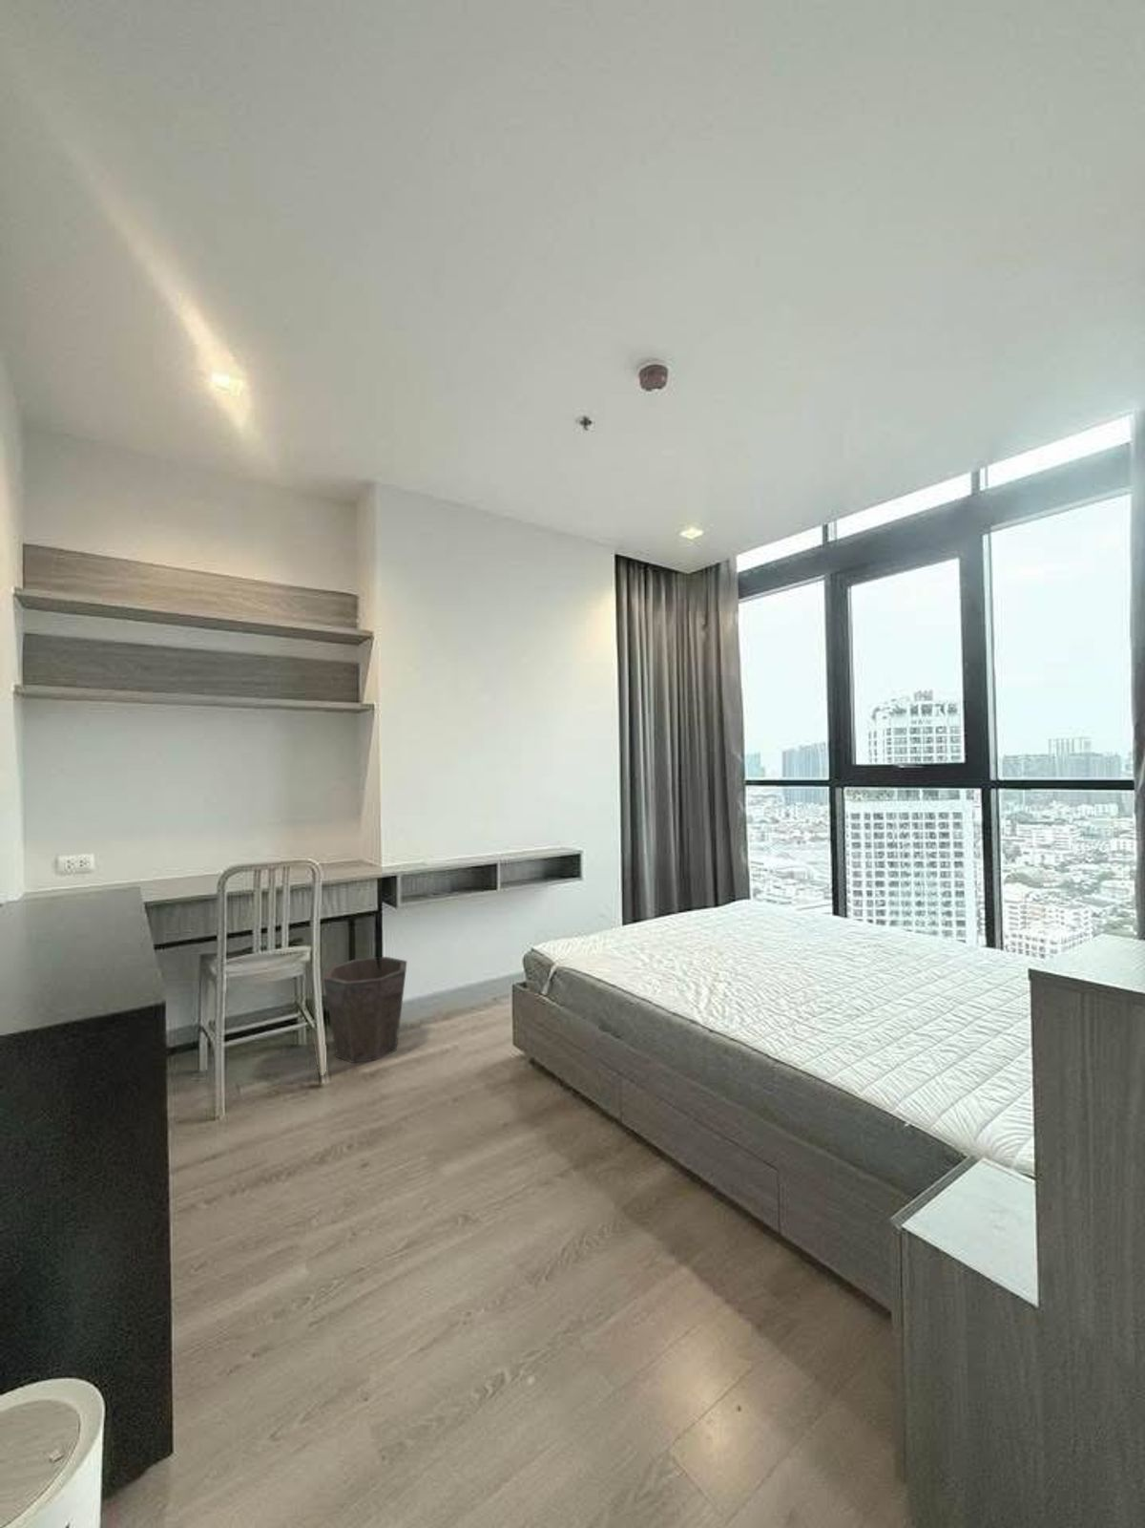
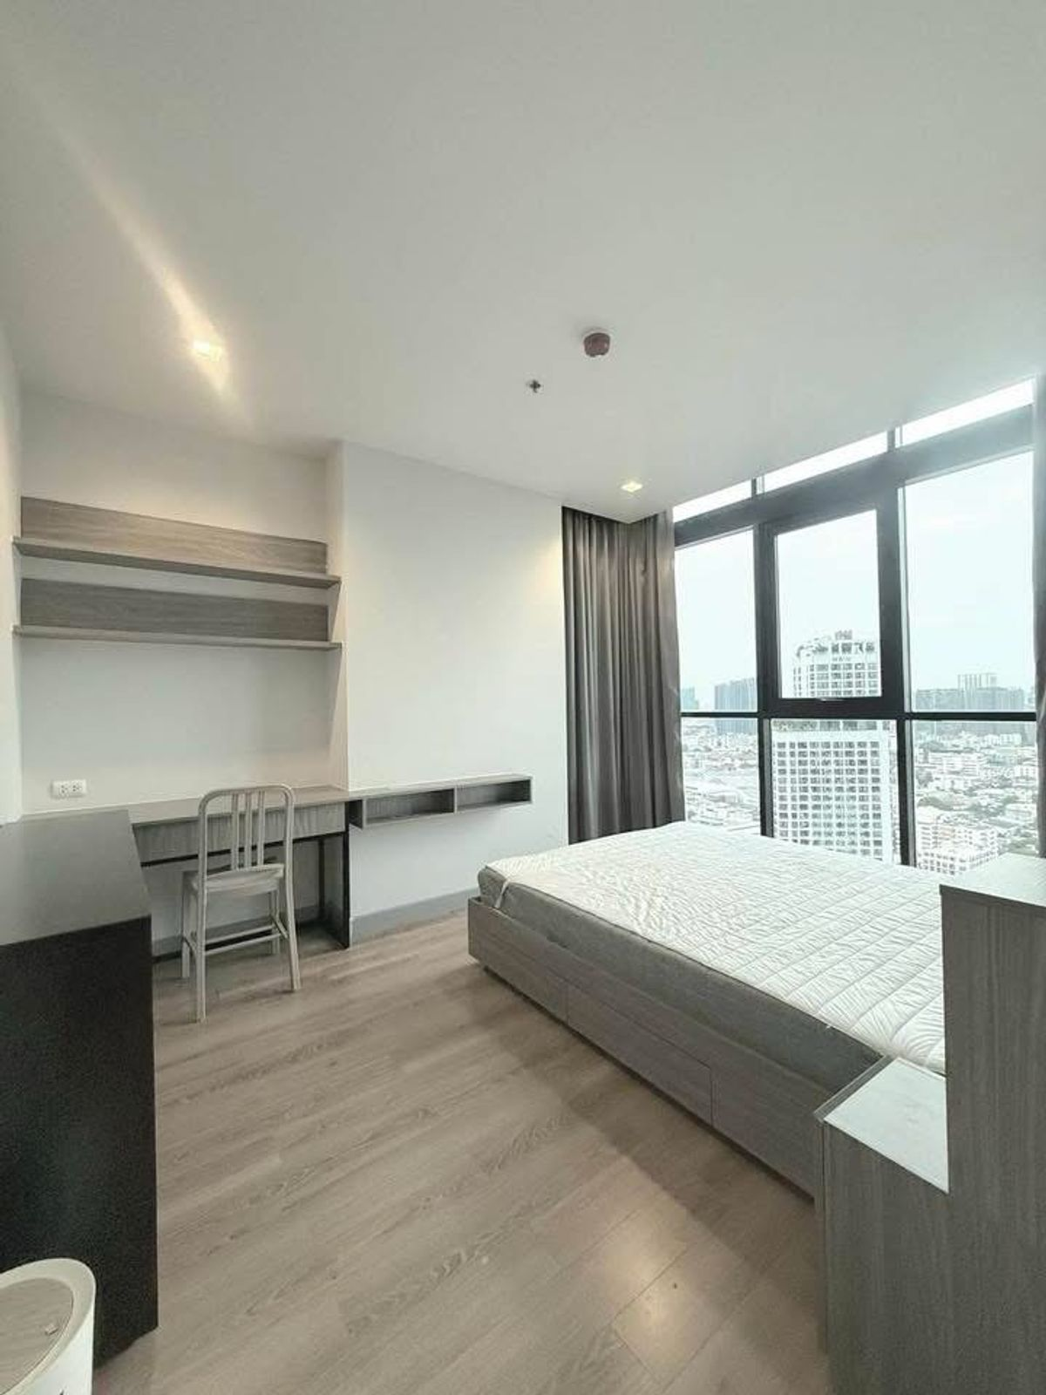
- waste bin [322,957,408,1064]
